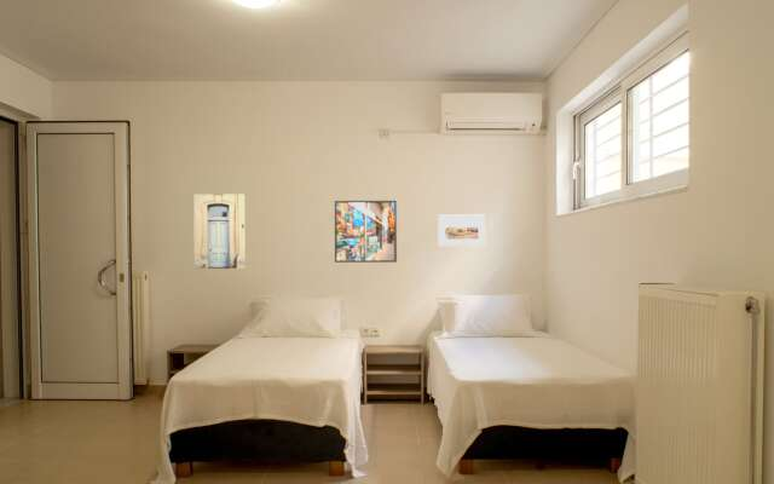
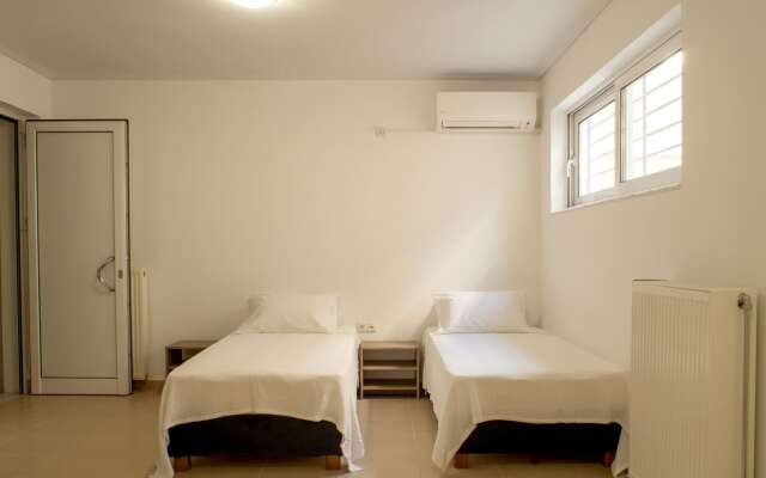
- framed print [438,214,486,247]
- wall art [192,194,247,270]
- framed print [334,200,398,264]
